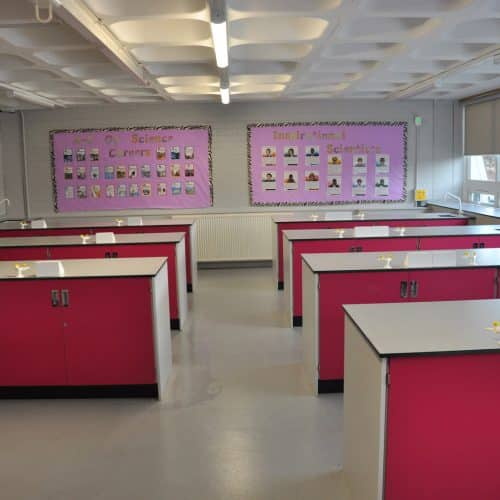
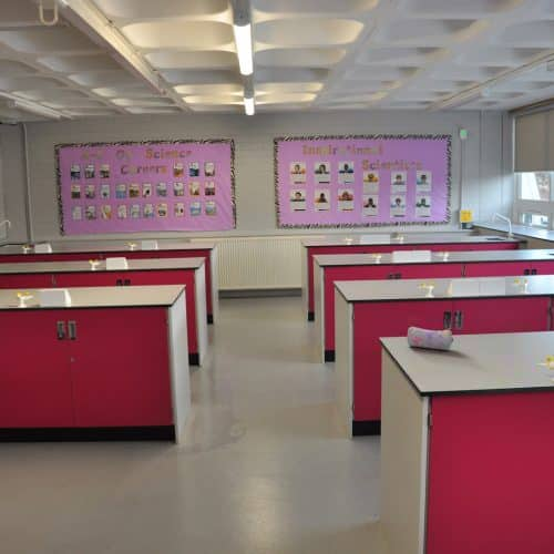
+ pencil case [406,326,454,351]
